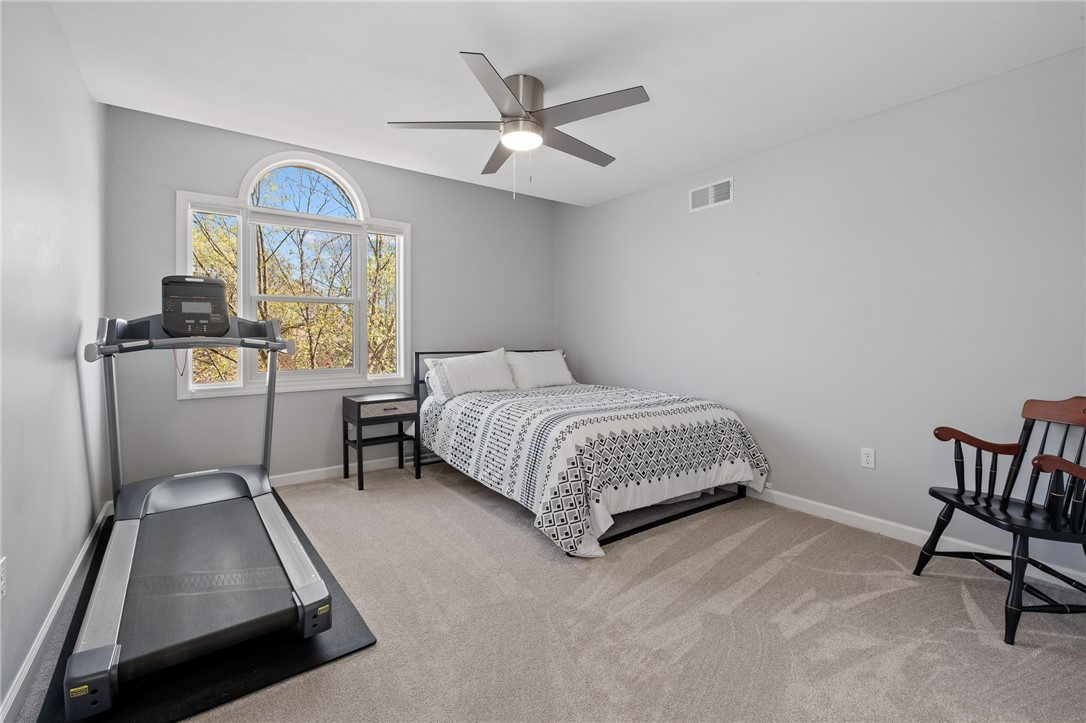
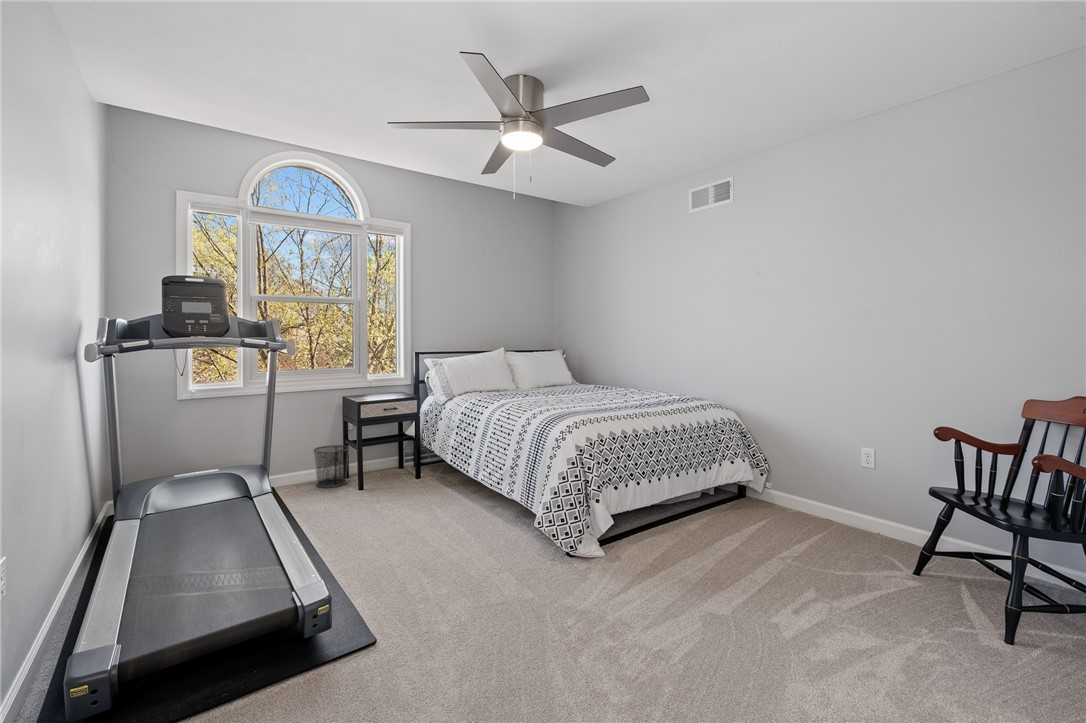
+ waste bin [312,444,350,489]
